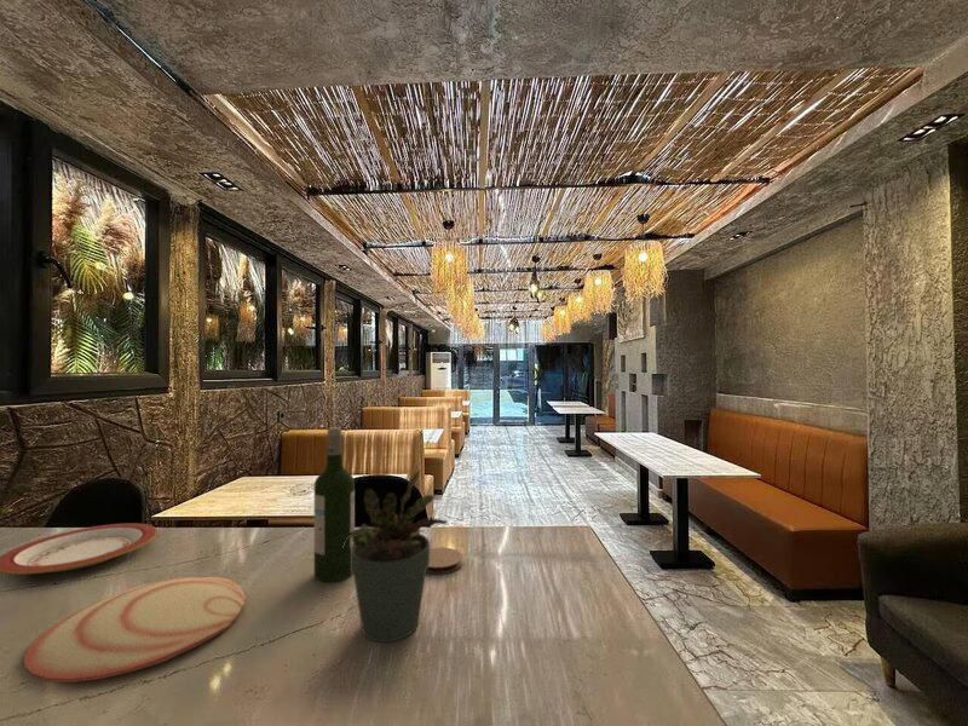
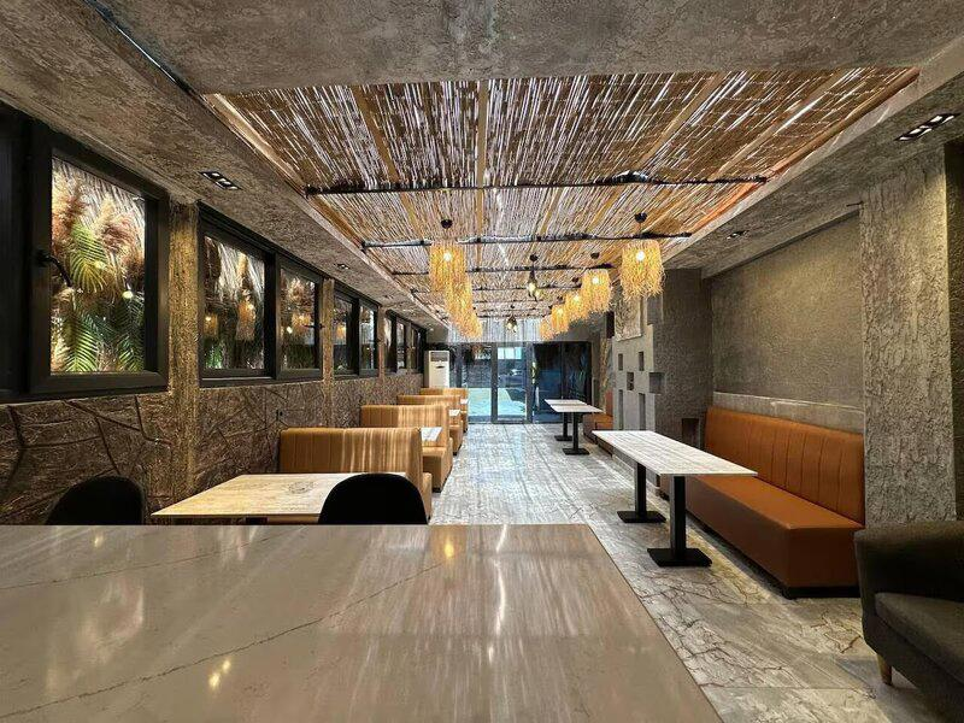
- potted plant [342,468,449,644]
- wine bottle [313,426,356,583]
- plate [23,576,247,684]
- plate [0,523,159,576]
- coaster [426,547,463,575]
